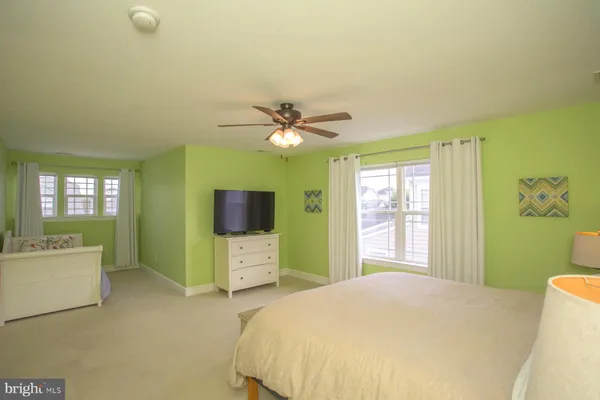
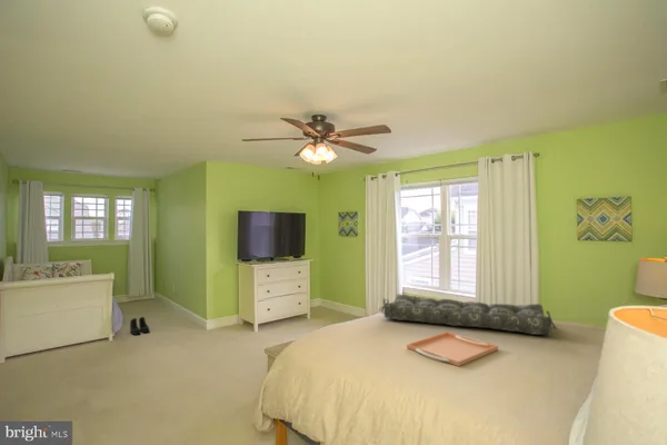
+ serving tray [406,330,499,367]
+ seat cushion [378,293,559,336]
+ boots [129,316,150,336]
